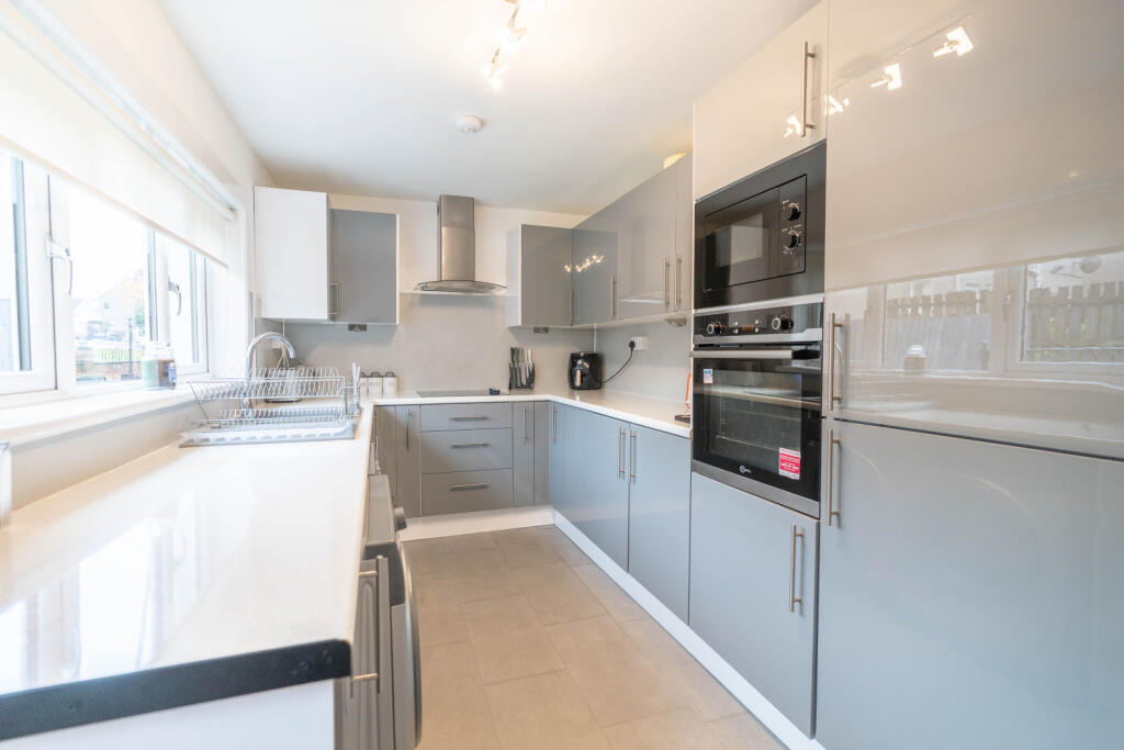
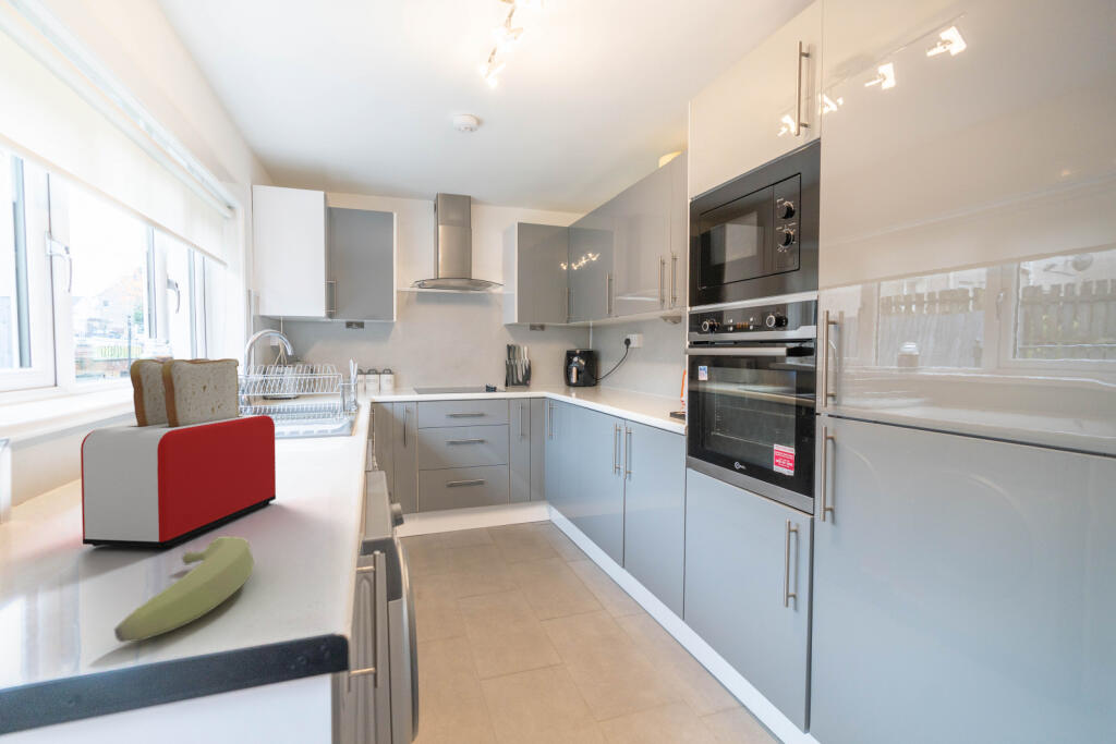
+ toaster [80,357,277,550]
+ banana [113,535,255,644]
